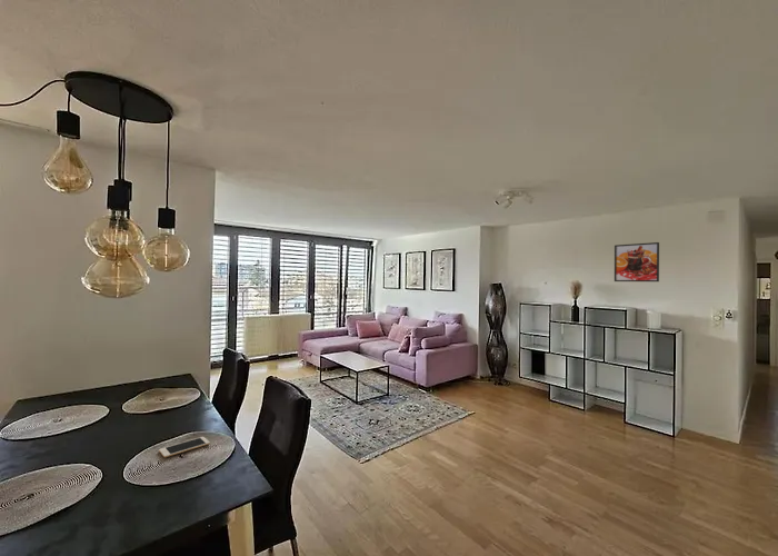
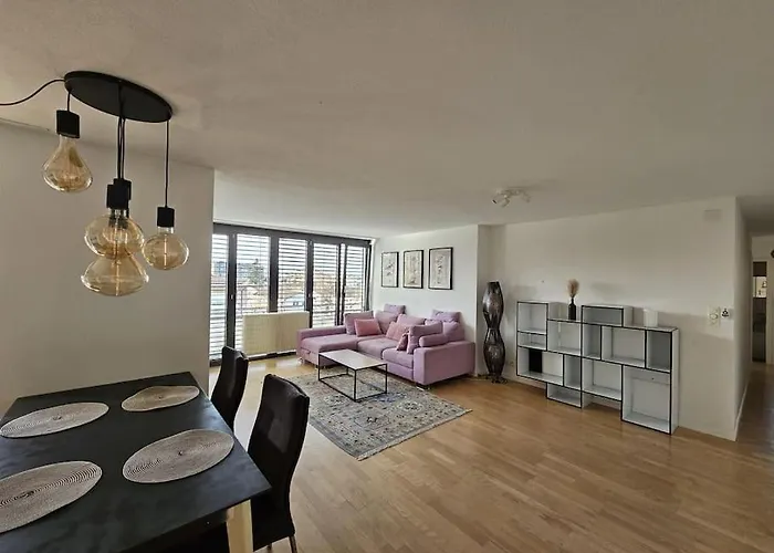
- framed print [614,241,660,282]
- cell phone [158,436,211,458]
